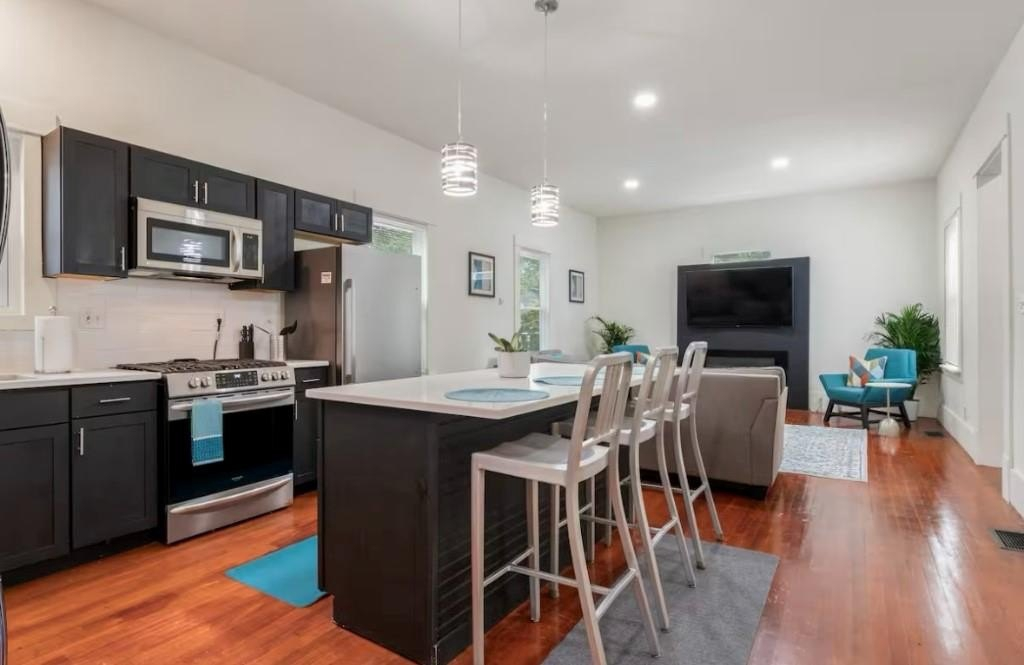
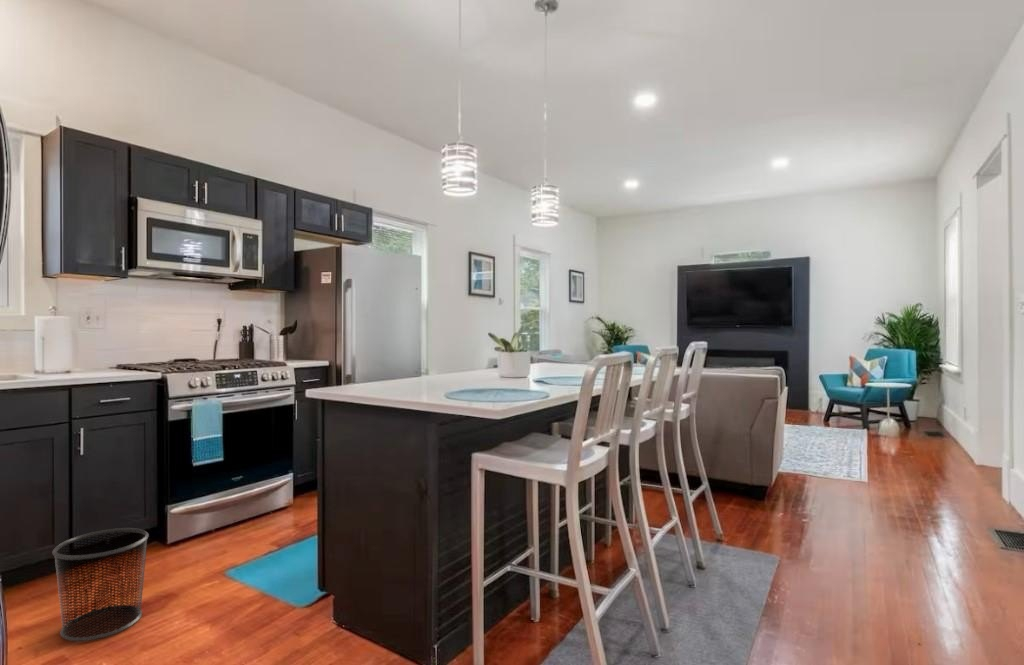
+ trash can [51,527,150,642]
